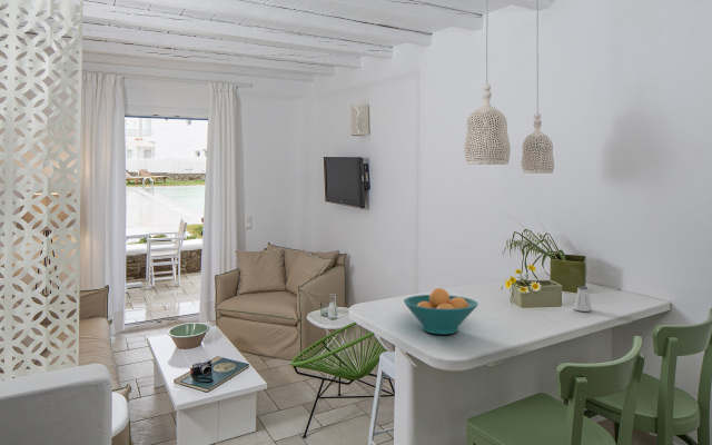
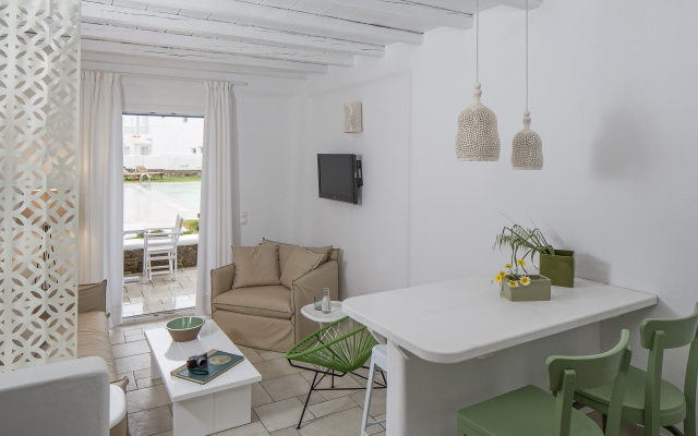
- fruit bowl [403,287,479,335]
- saltshaker [572,285,593,313]
